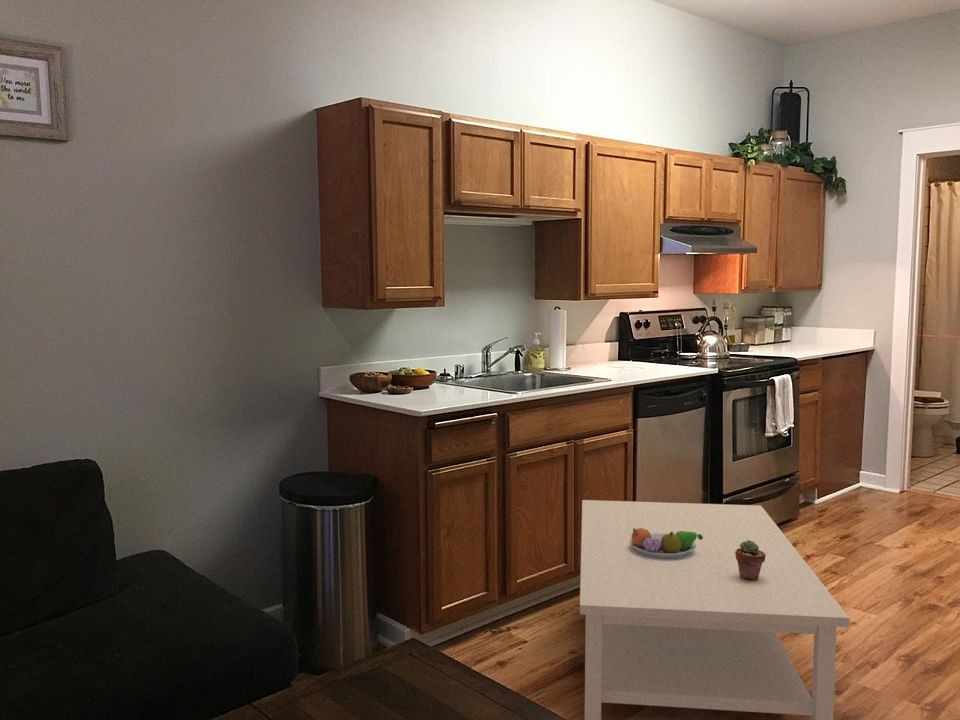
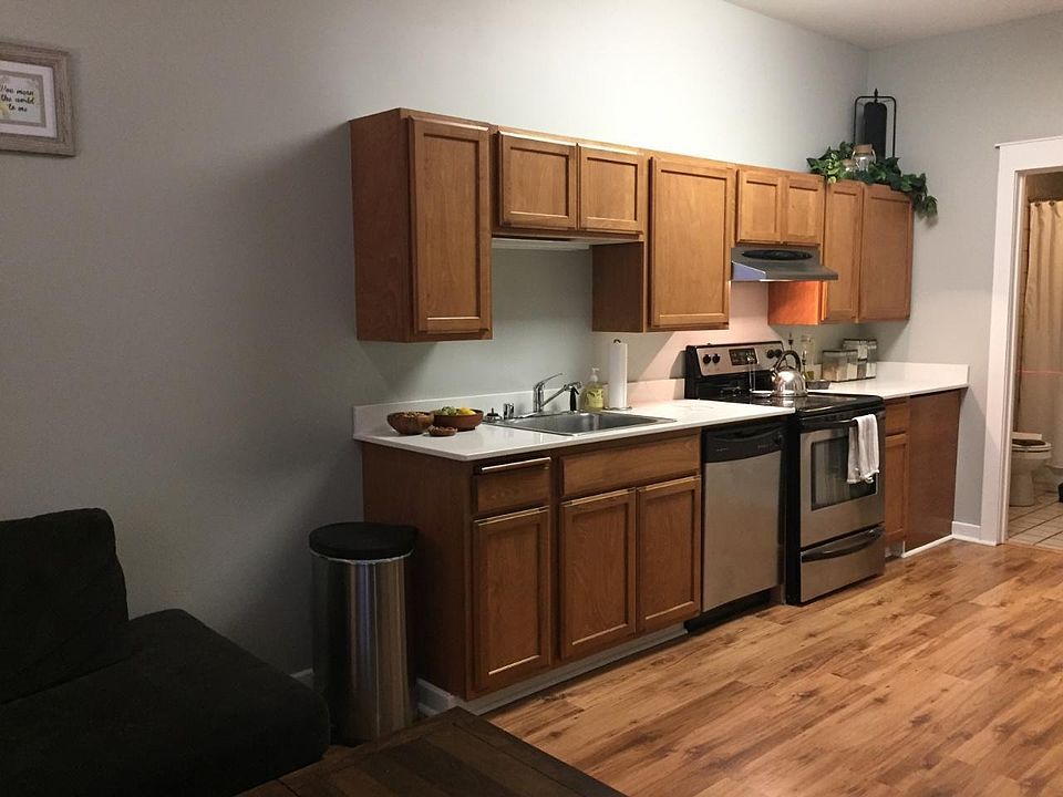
- coffee table [579,499,851,720]
- fruit bowl [629,528,703,558]
- potted succulent [735,540,766,581]
